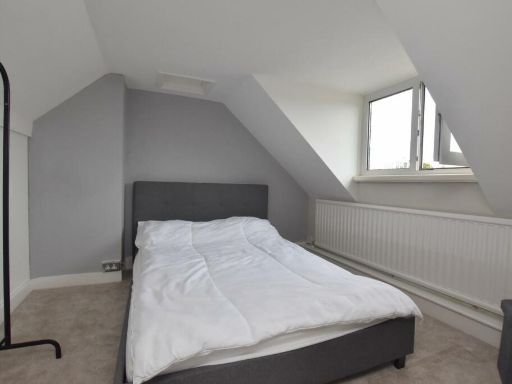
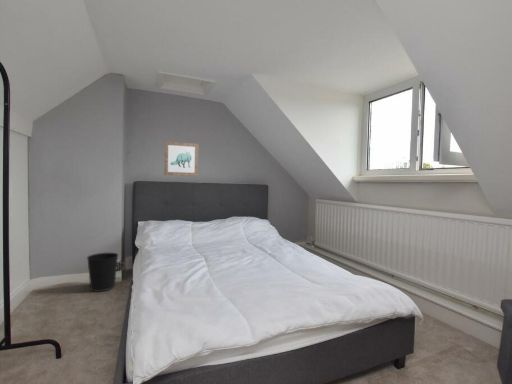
+ wastebasket [86,252,119,293]
+ wall art [163,140,199,177]
